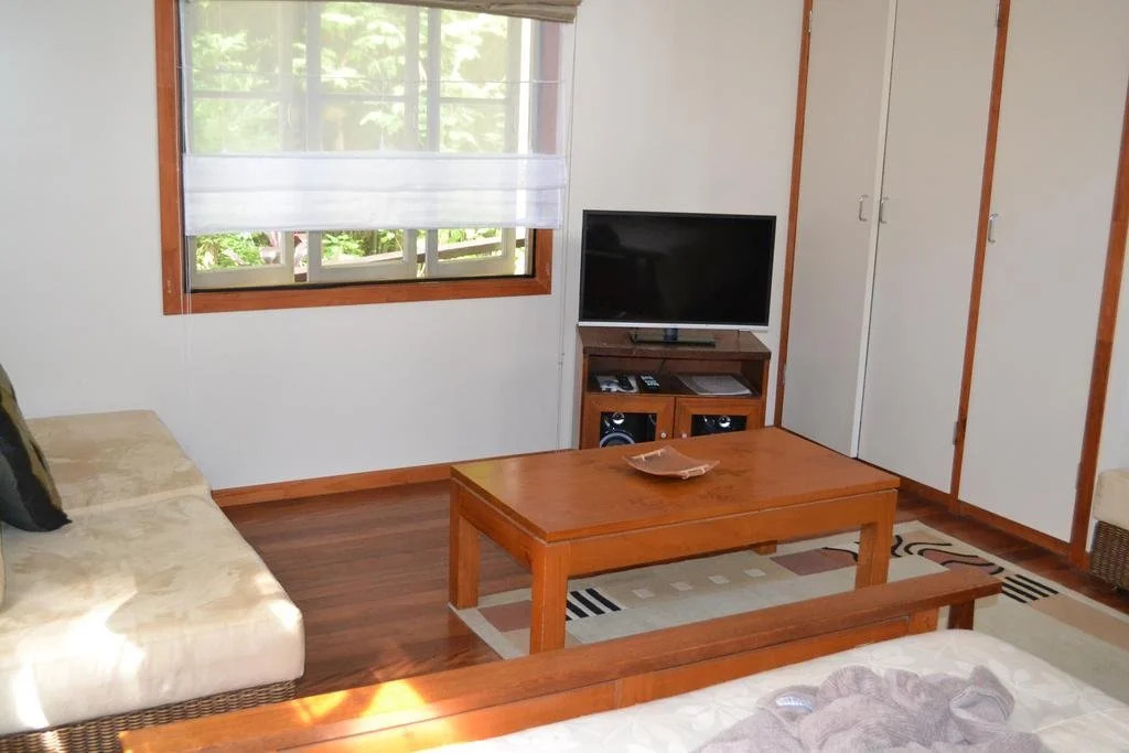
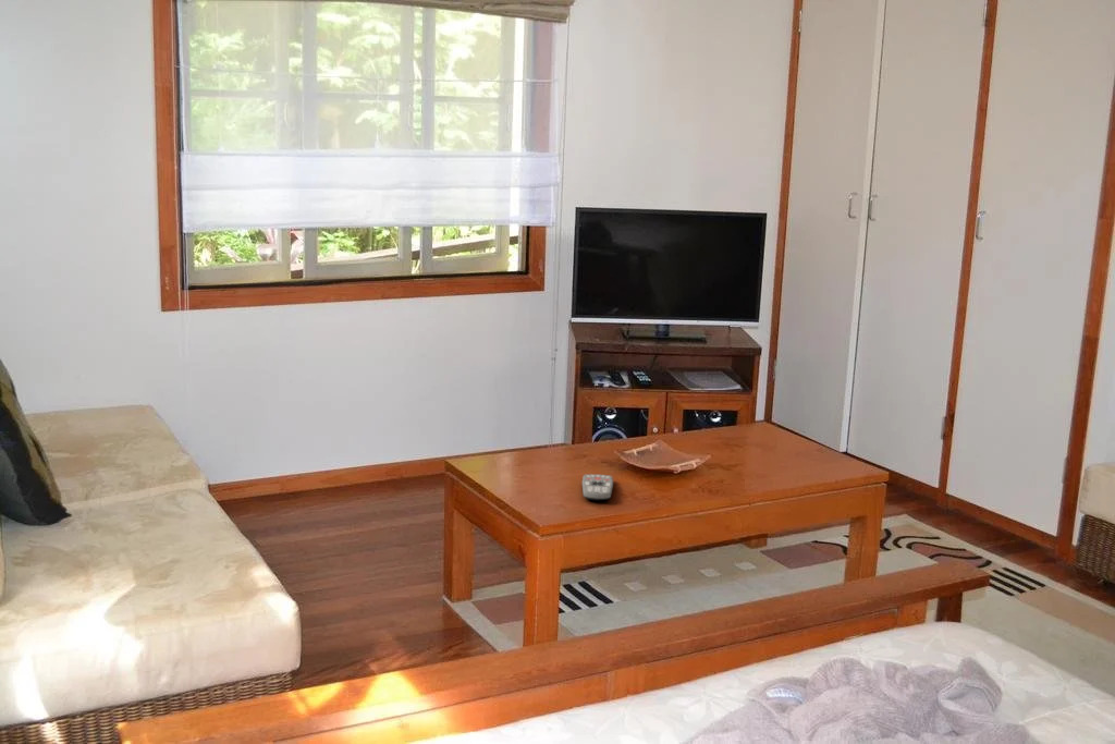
+ remote control [581,473,614,501]
